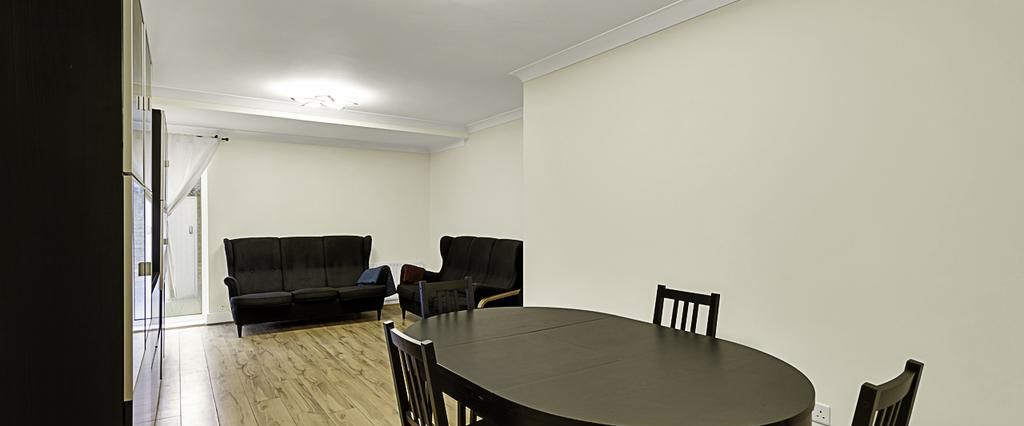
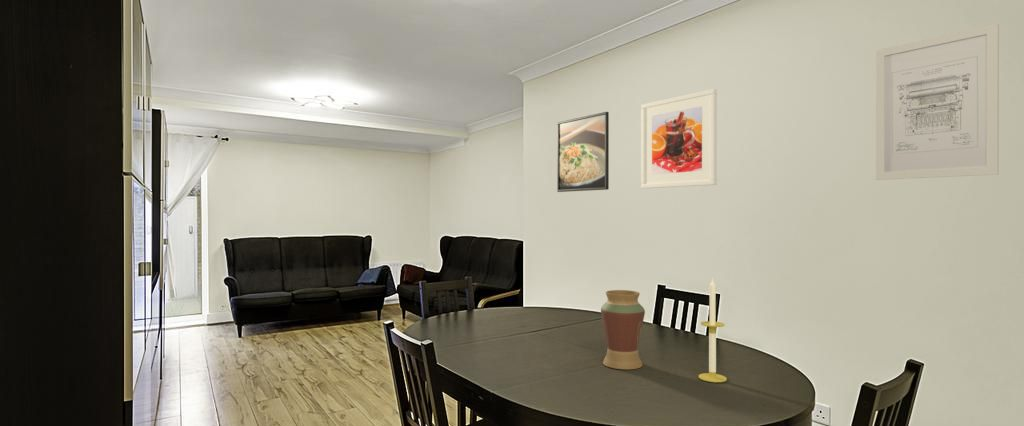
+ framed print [556,111,610,193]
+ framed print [640,88,718,189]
+ wall art [875,22,1000,181]
+ vase [600,289,646,370]
+ candle [698,277,728,383]
